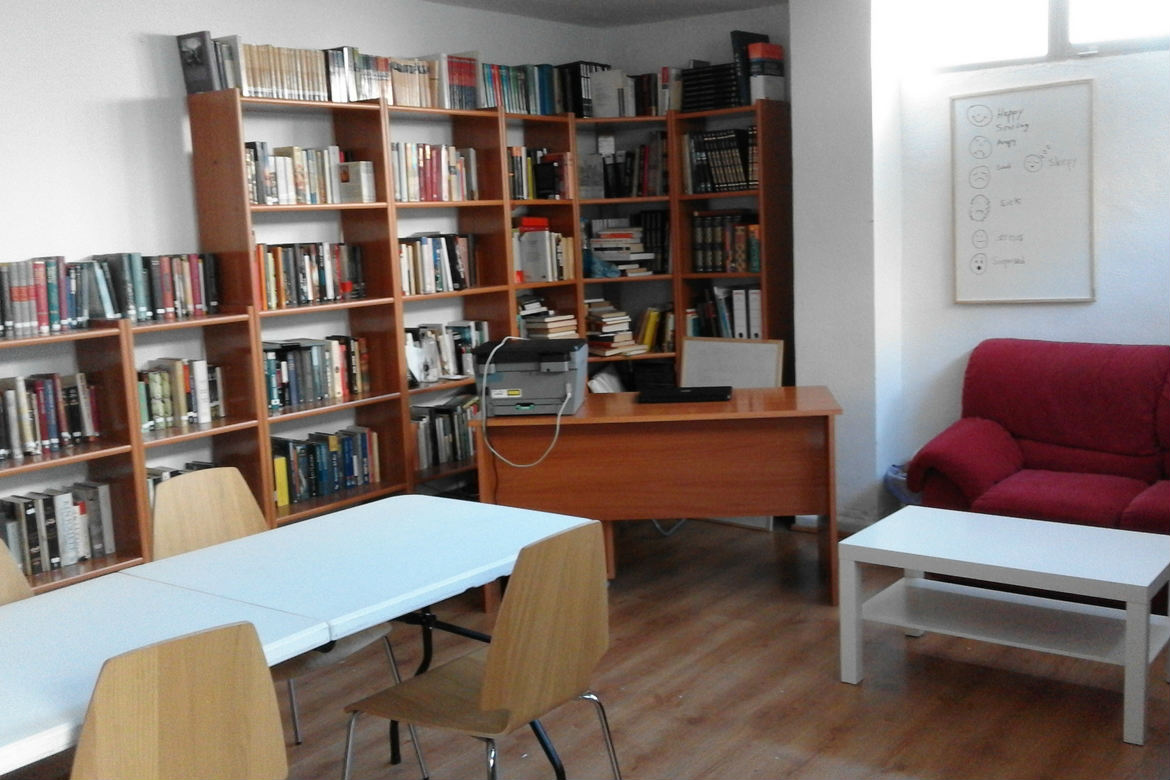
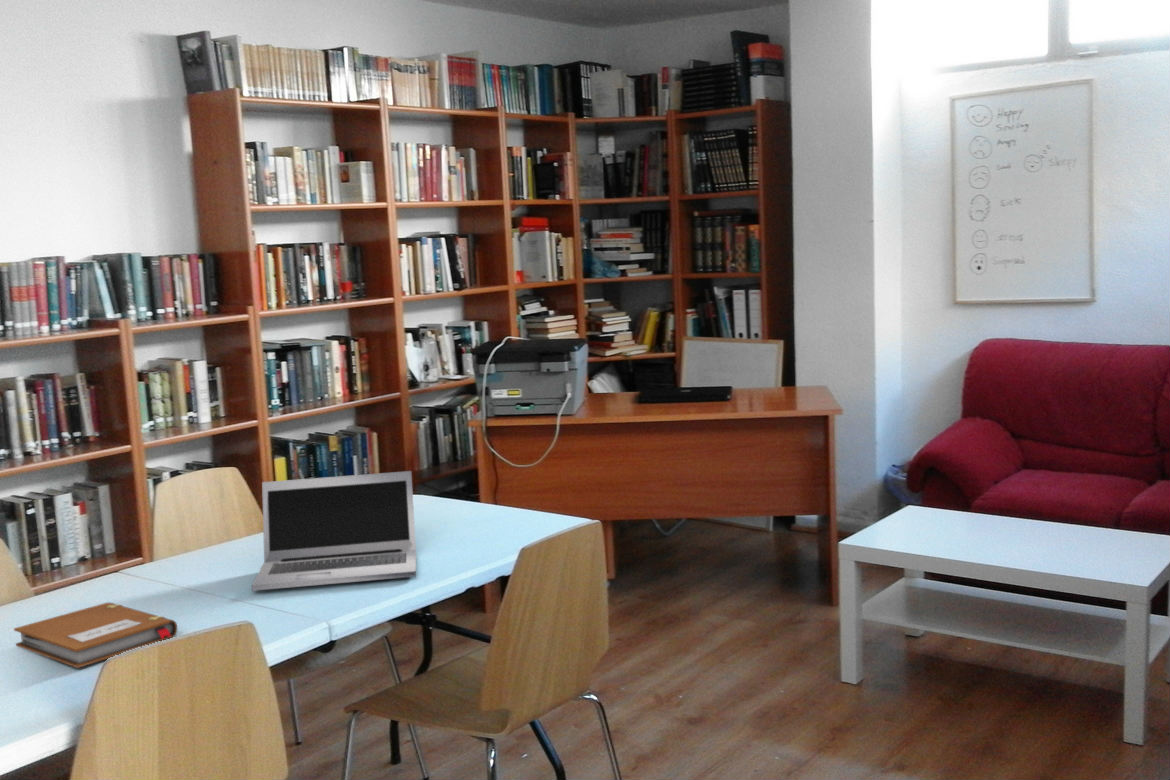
+ laptop [251,470,417,592]
+ notebook [13,602,178,669]
